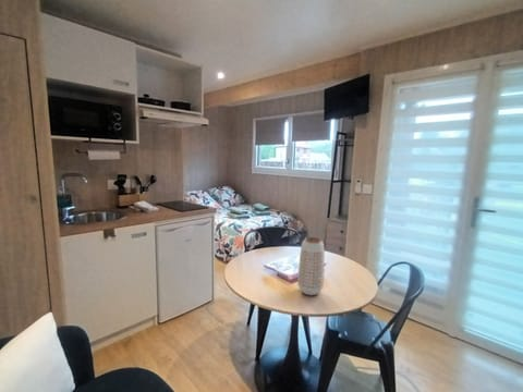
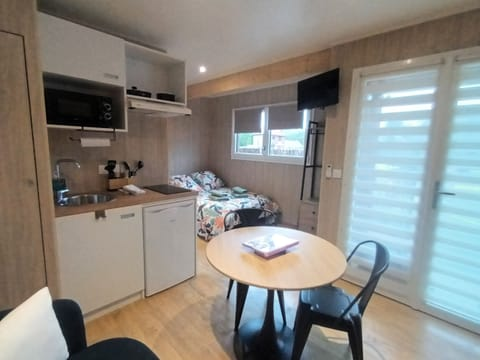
- planter [296,236,326,297]
